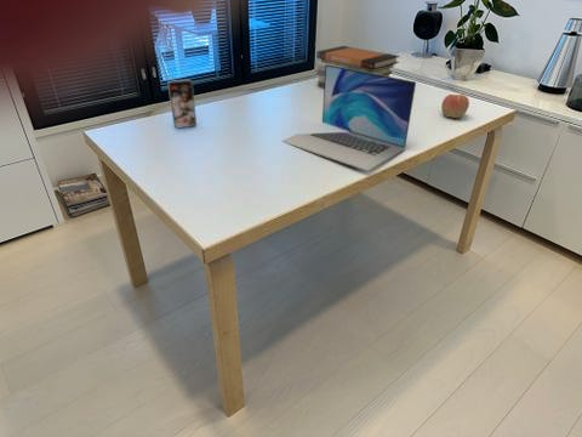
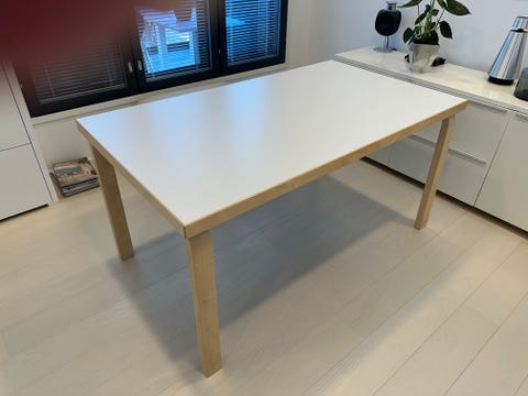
- smartphone [167,79,198,130]
- apple [440,93,470,119]
- laptop [280,64,417,172]
- book stack [315,45,401,90]
